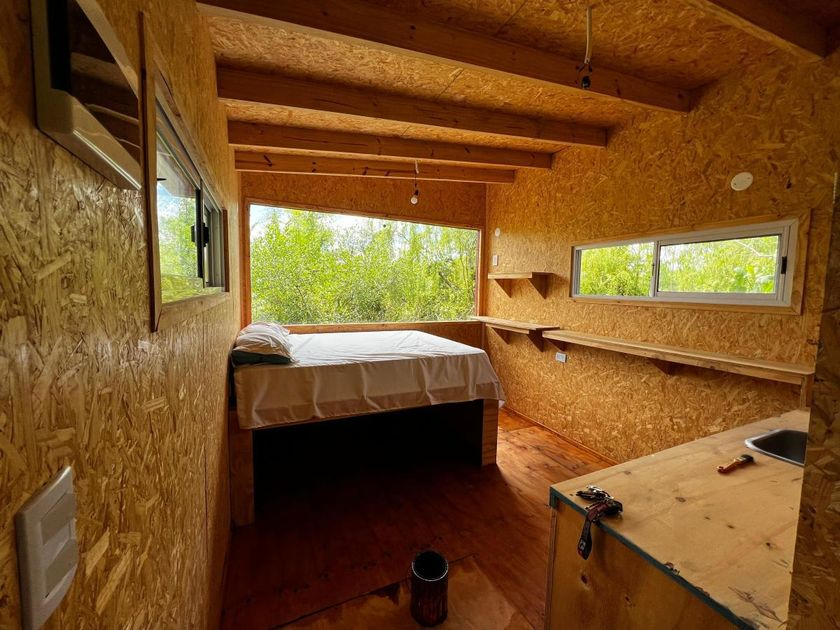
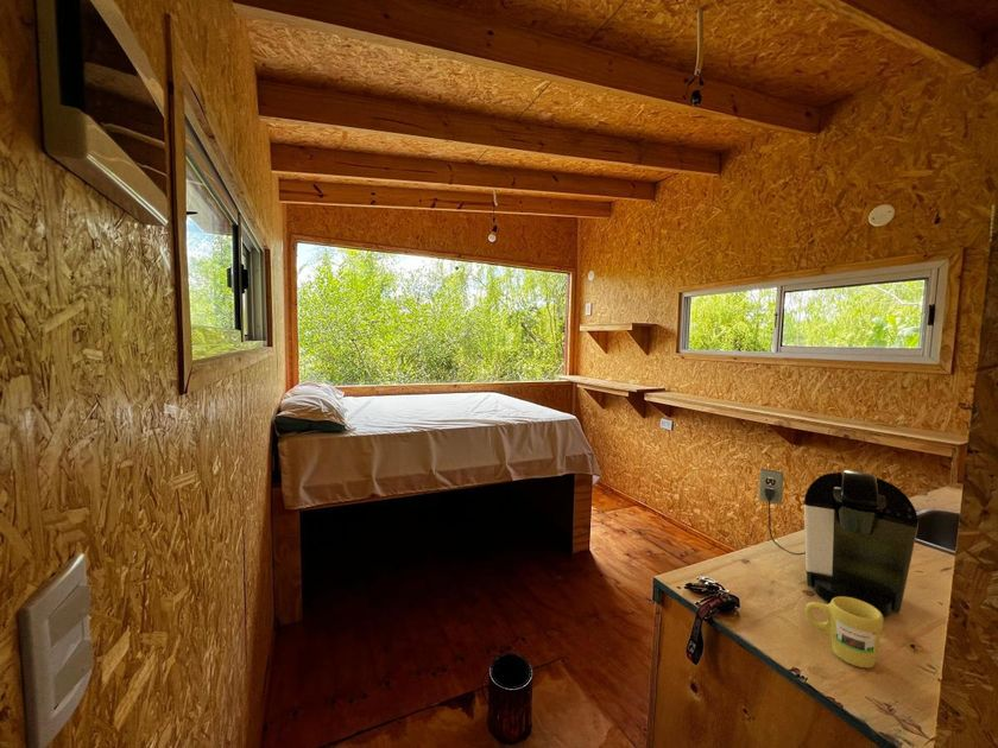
+ coffee maker [757,468,920,617]
+ mug [804,596,884,668]
